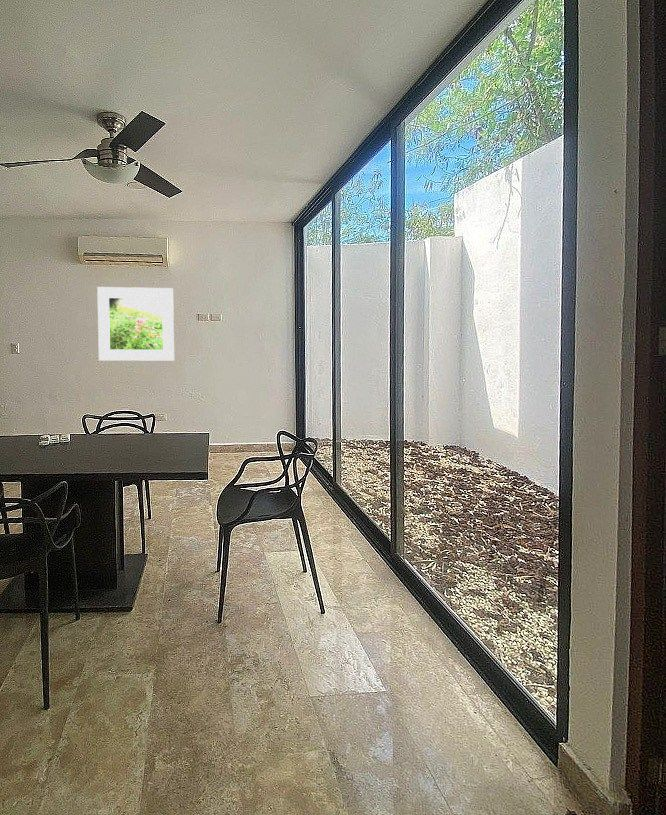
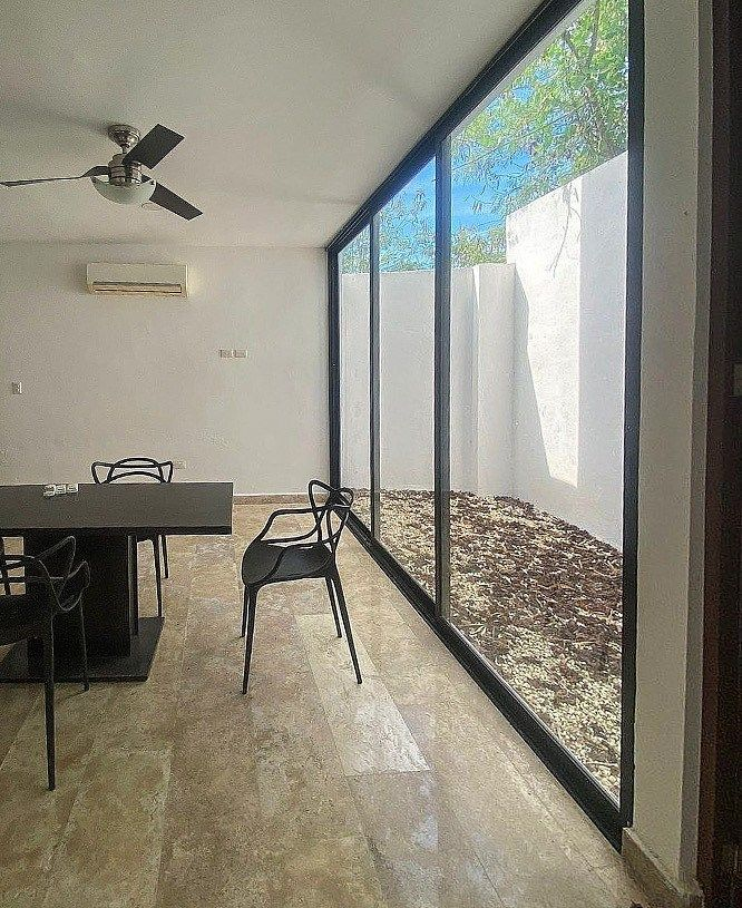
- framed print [96,286,175,362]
